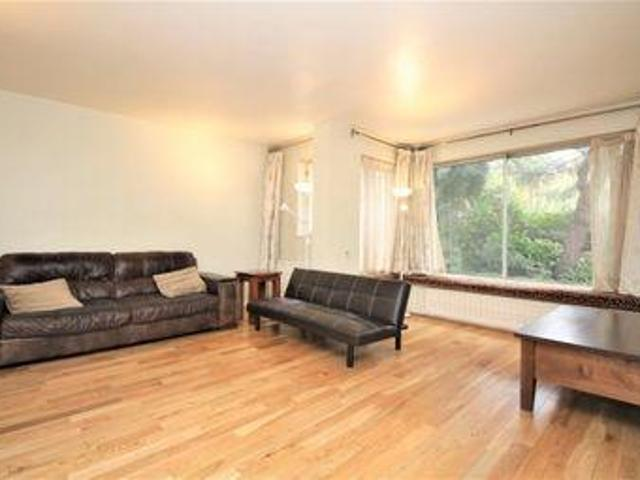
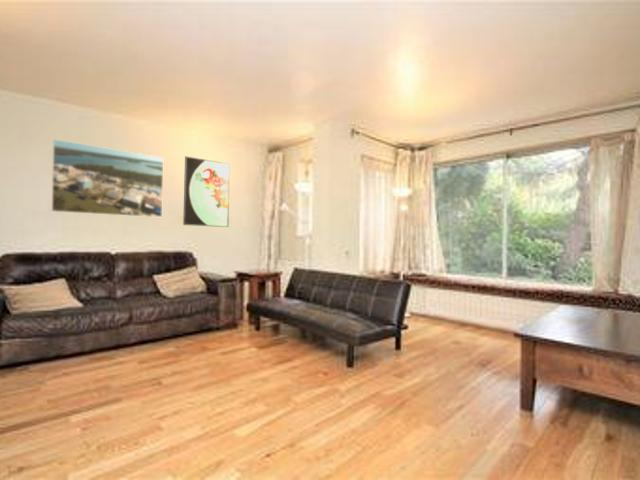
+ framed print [51,138,164,218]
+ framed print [182,155,231,228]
